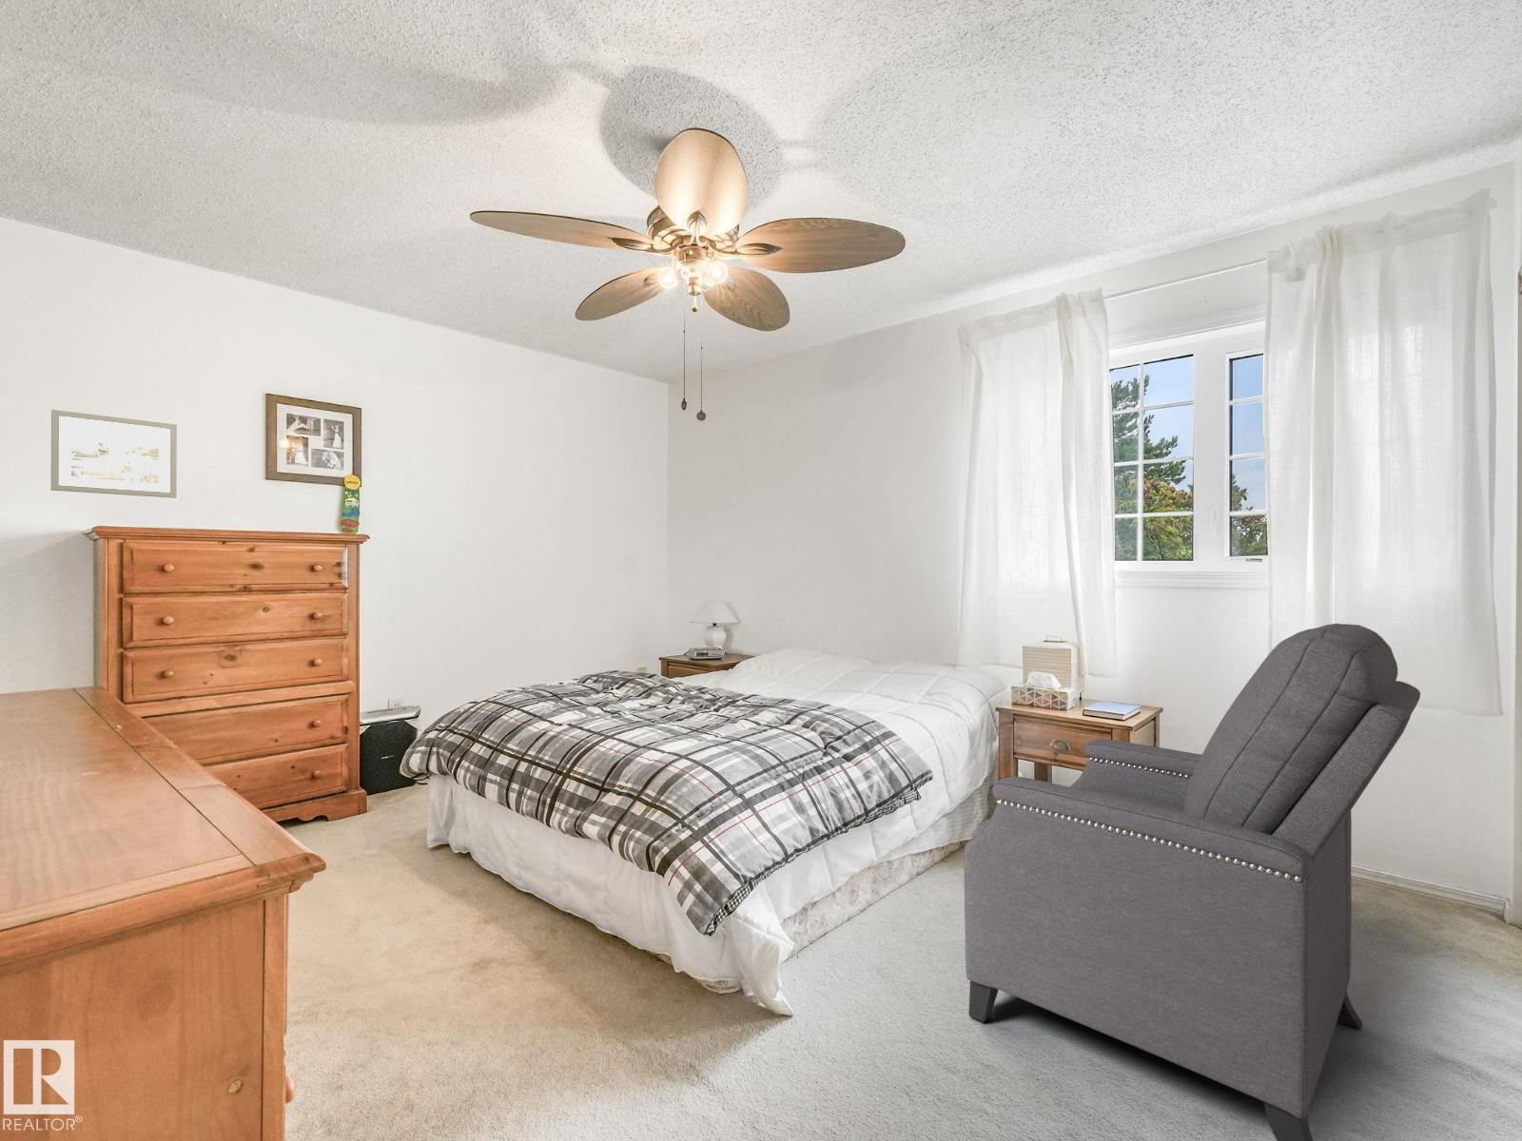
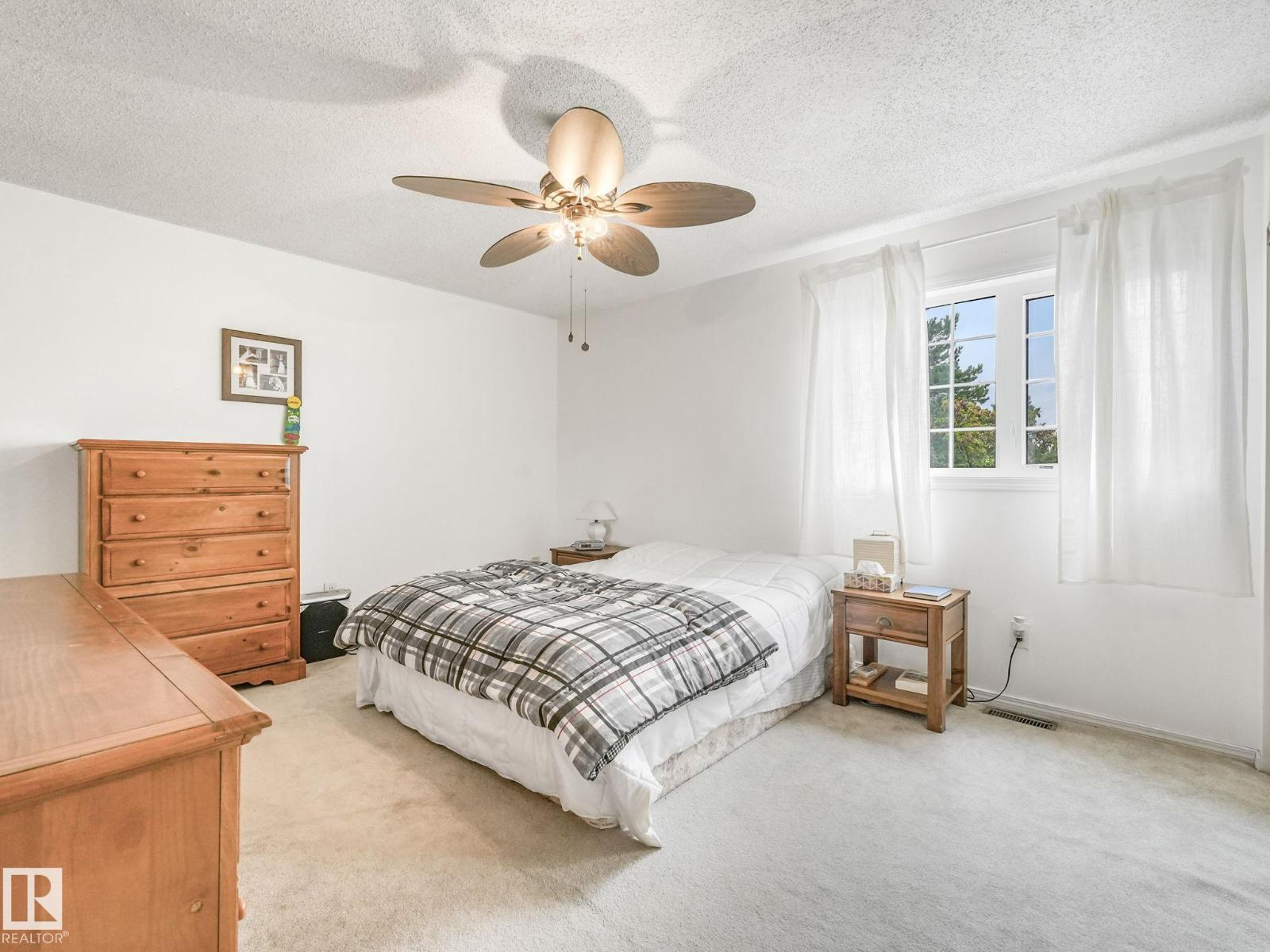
- chair [964,623,1421,1141]
- picture frame [50,409,177,500]
